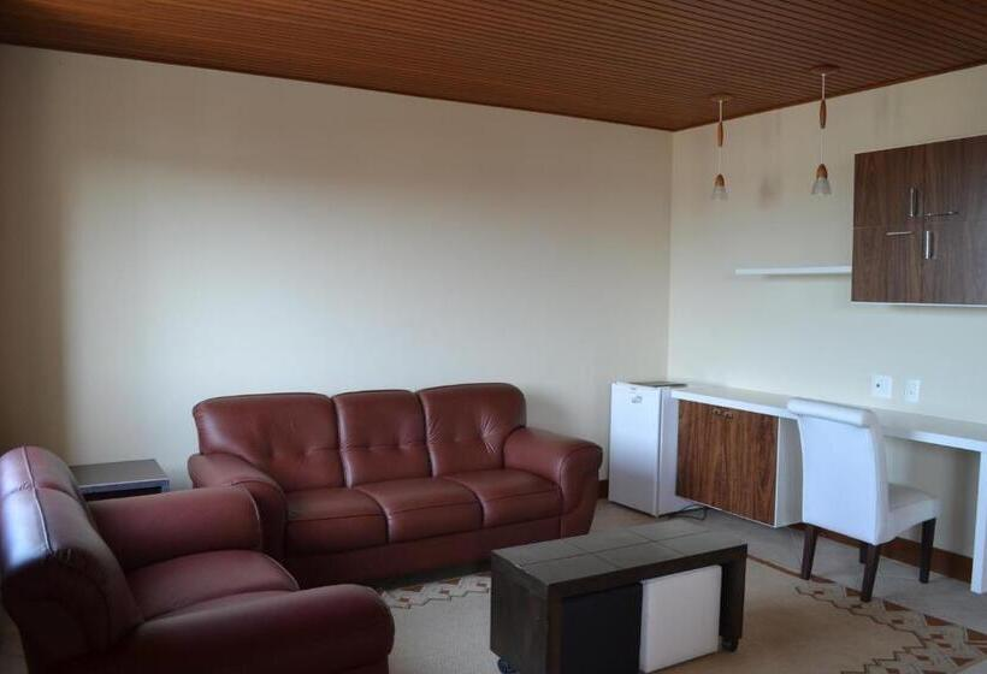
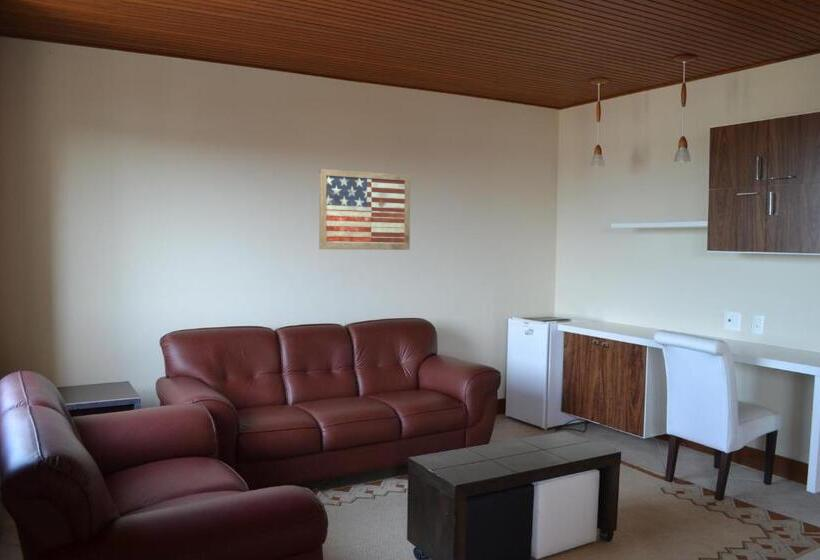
+ wall art [318,168,411,251]
